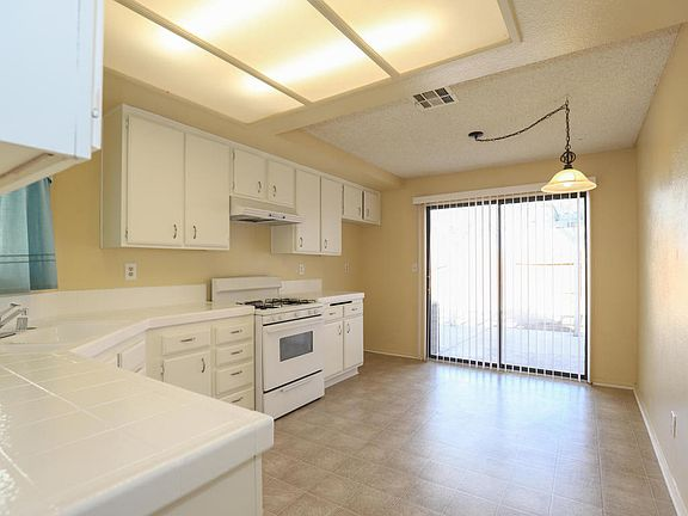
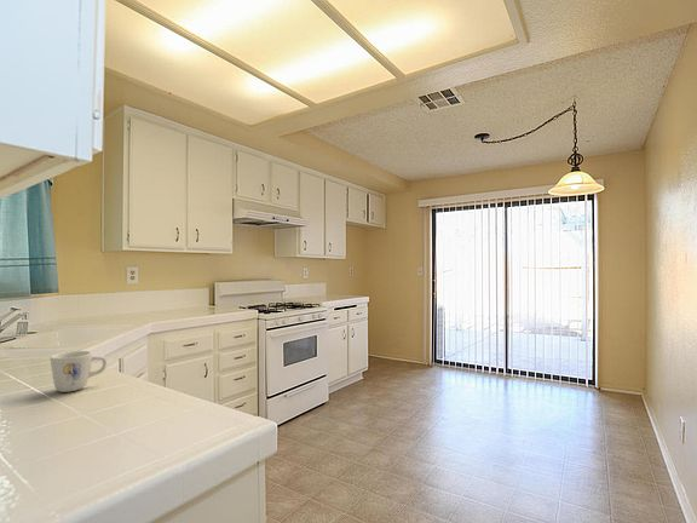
+ mug [48,350,108,393]
